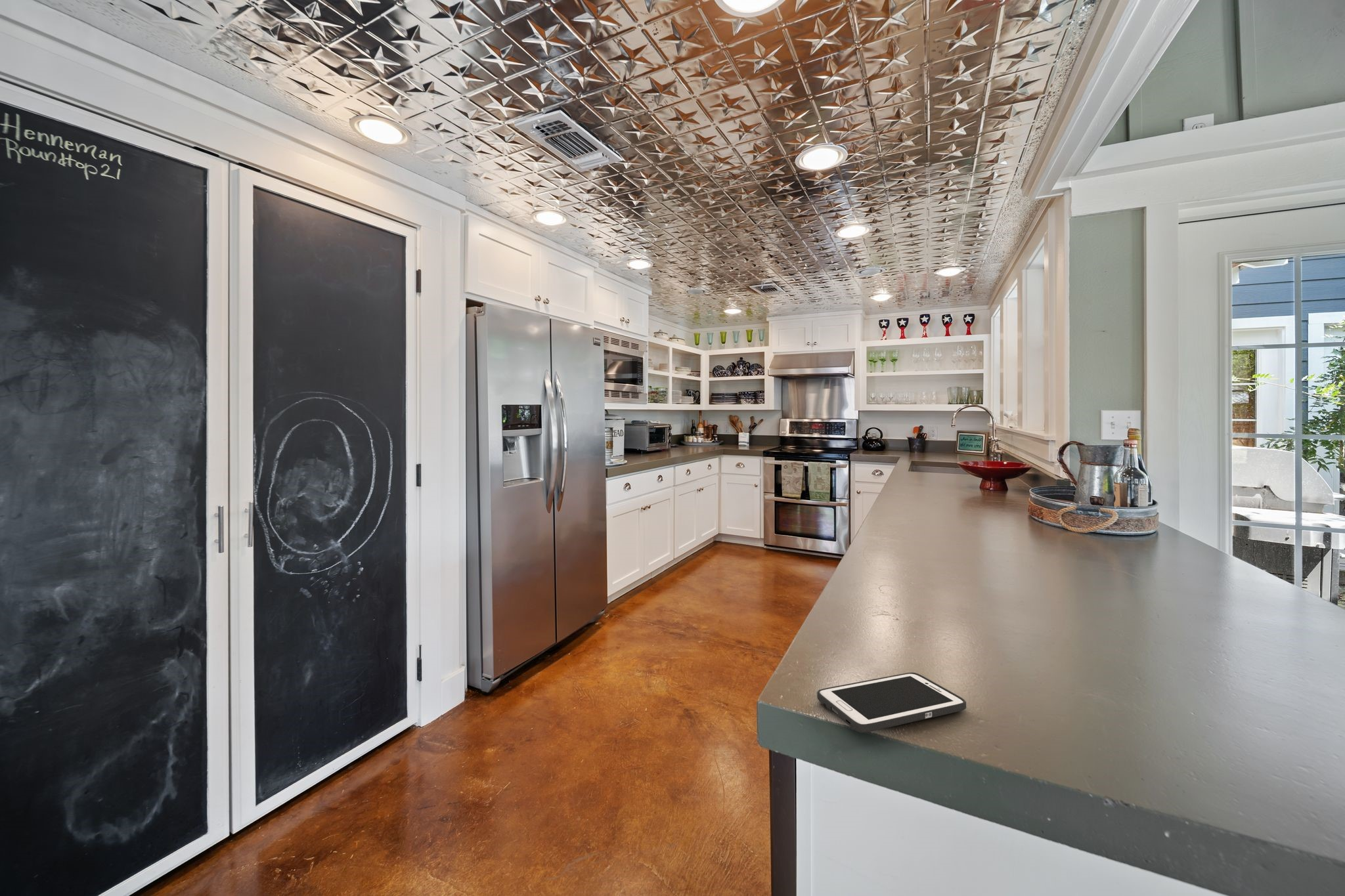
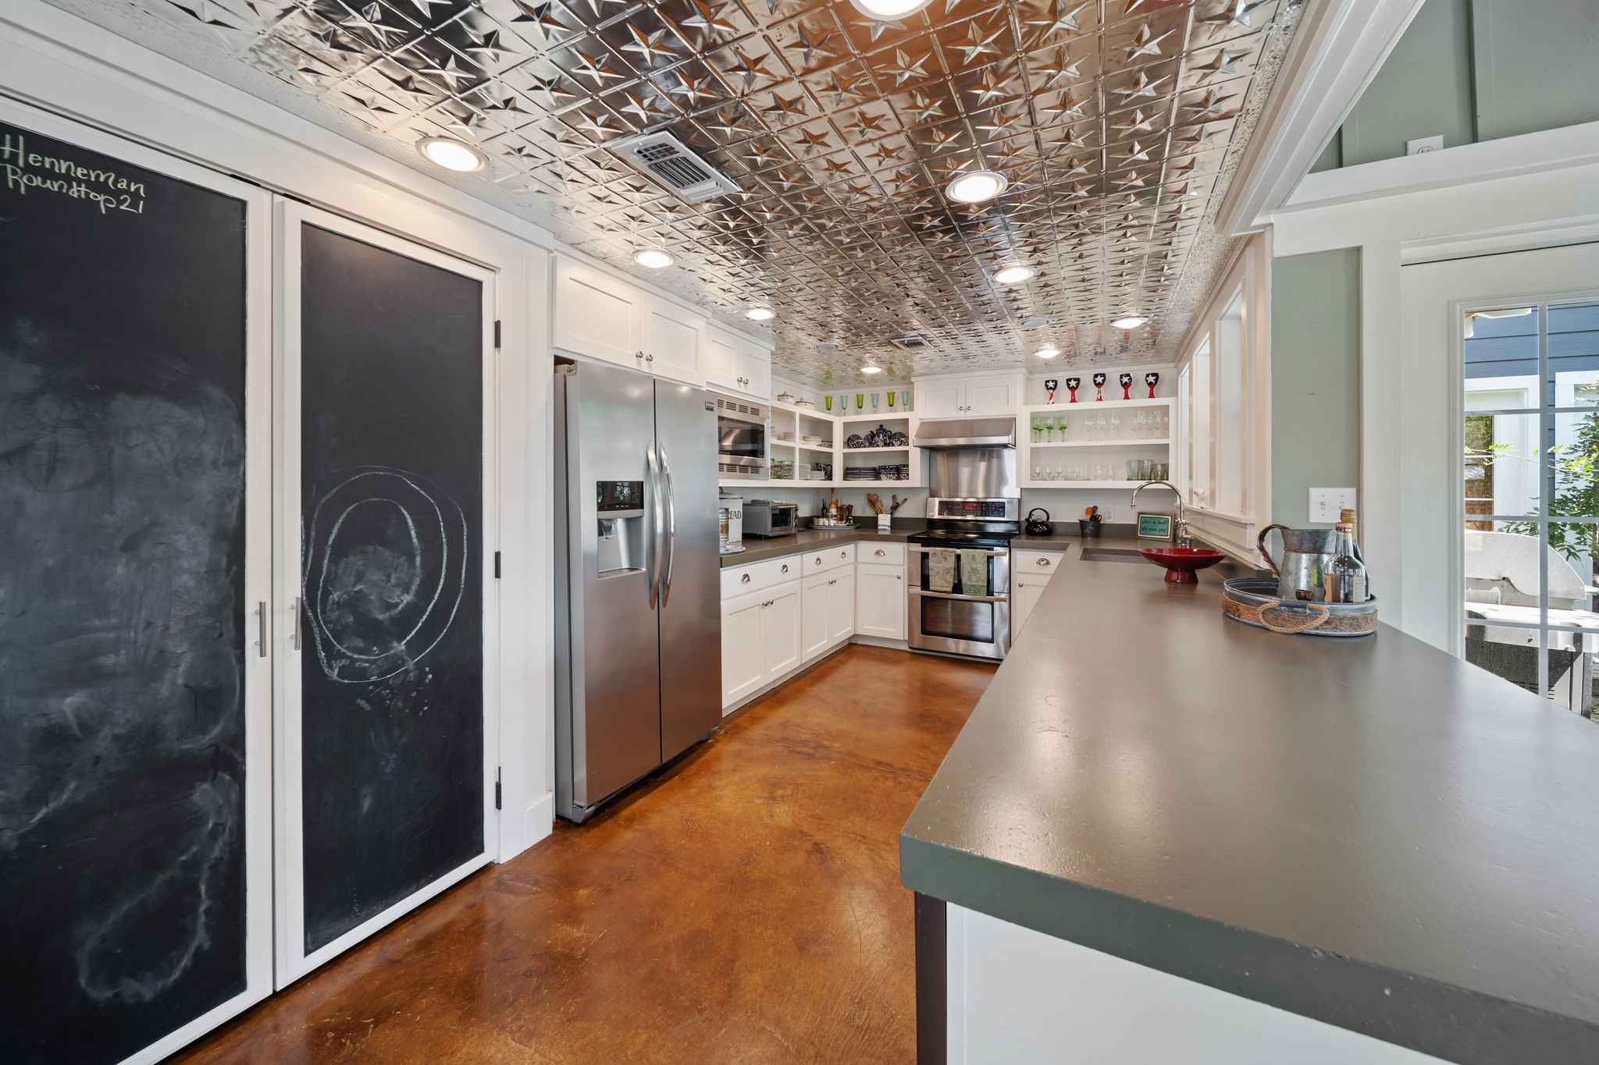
- cell phone [816,672,967,733]
